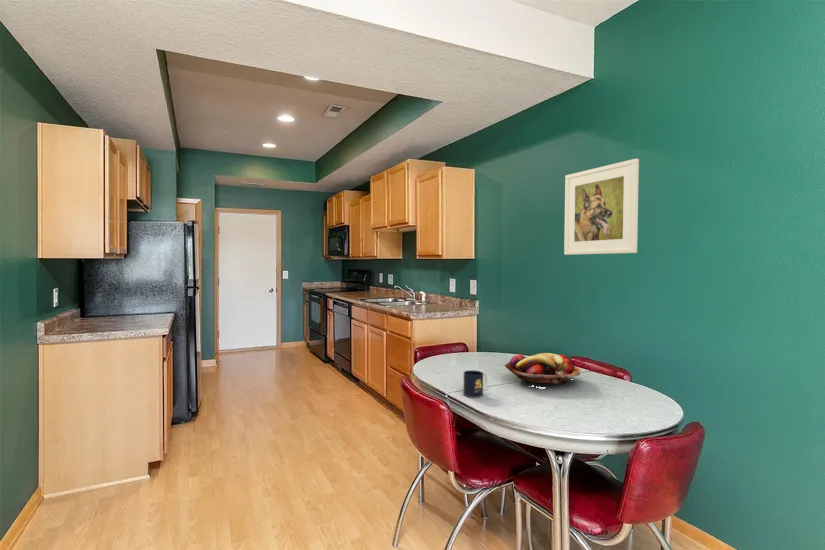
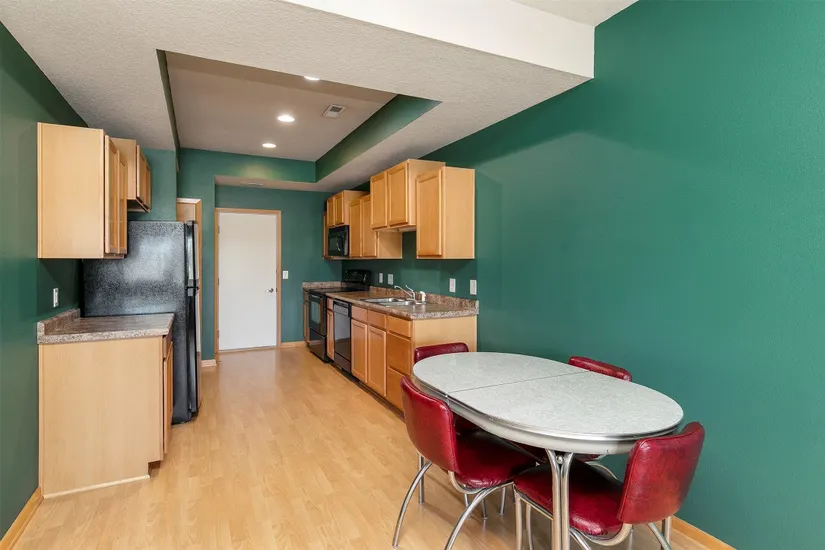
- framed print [563,158,640,256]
- mug [462,369,489,398]
- fruit basket [504,352,581,386]
